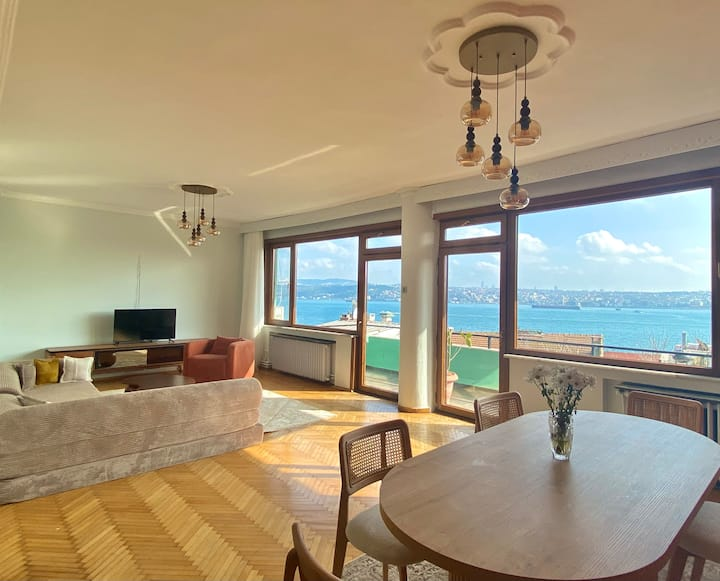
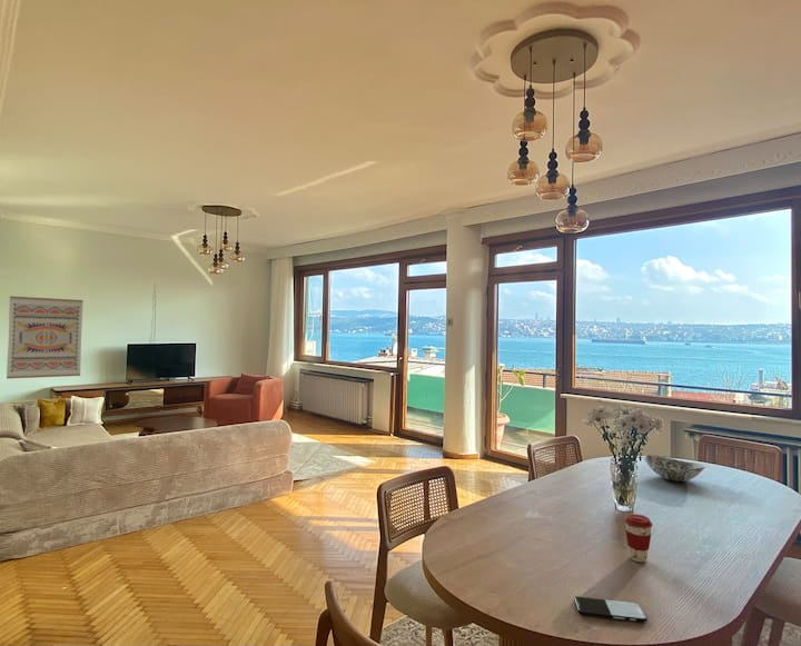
+ decorative bowl [643,454,706,483]
+ wall art [6,295,83,380]
+ smartphone [573,596,647,623]
+ coffee cup [623,514,654,564]
